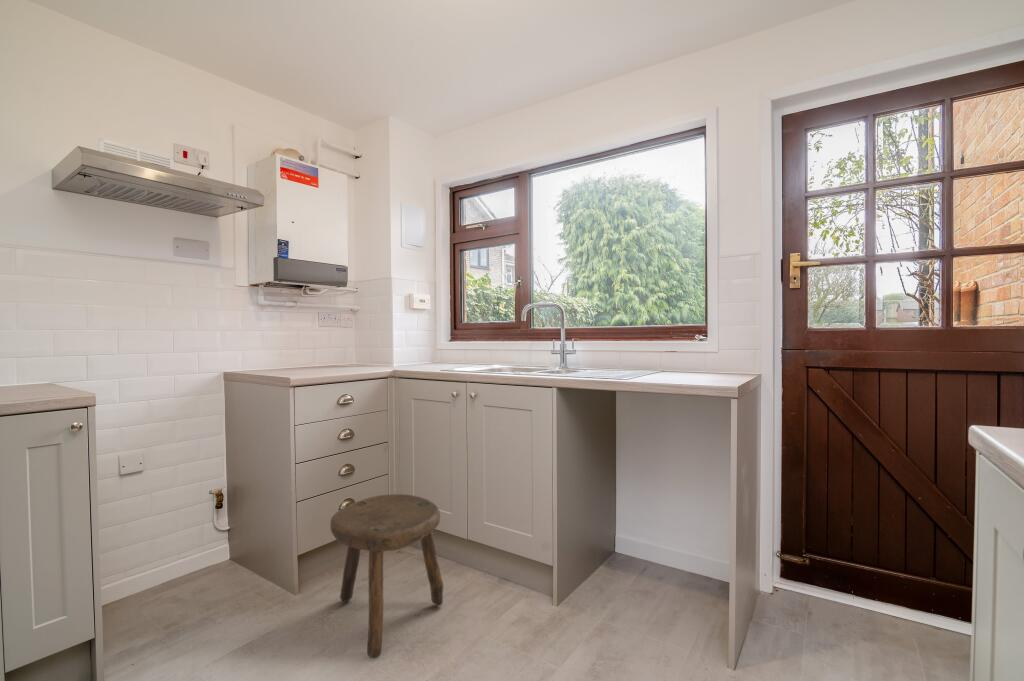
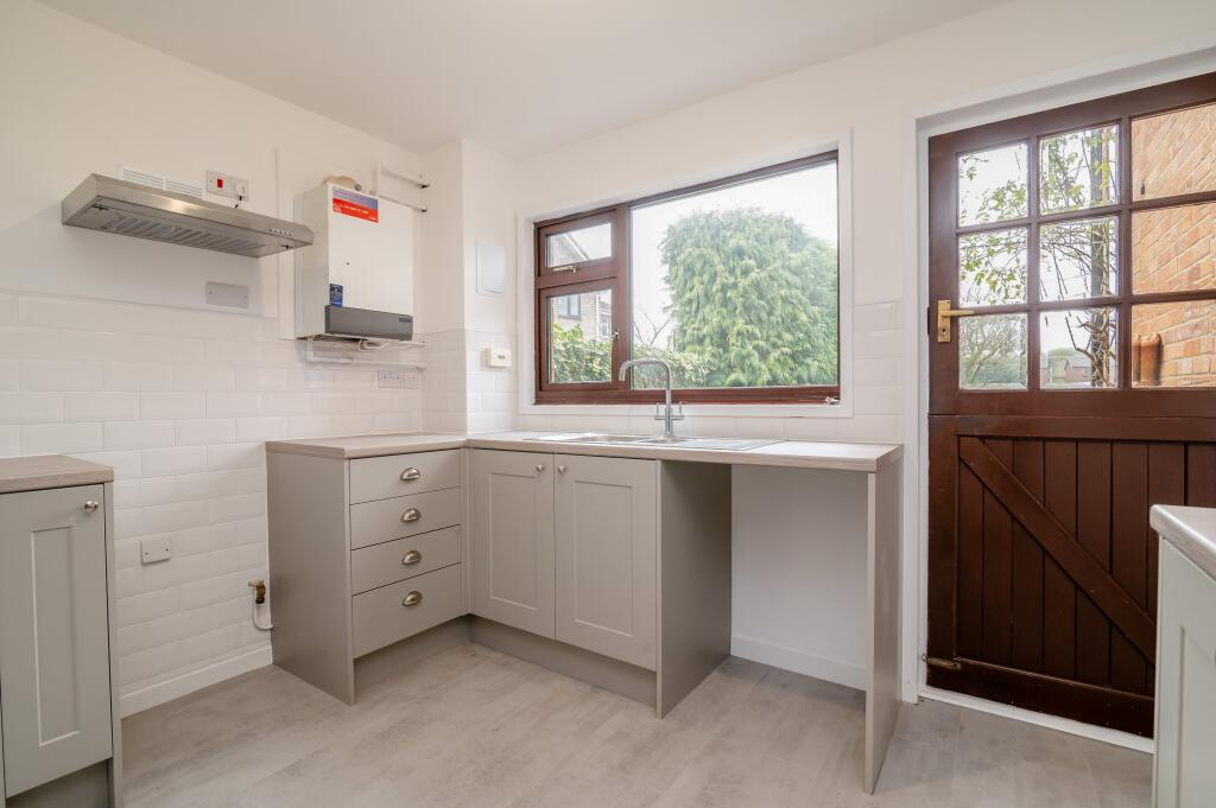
- stool [329,493,444,659]
